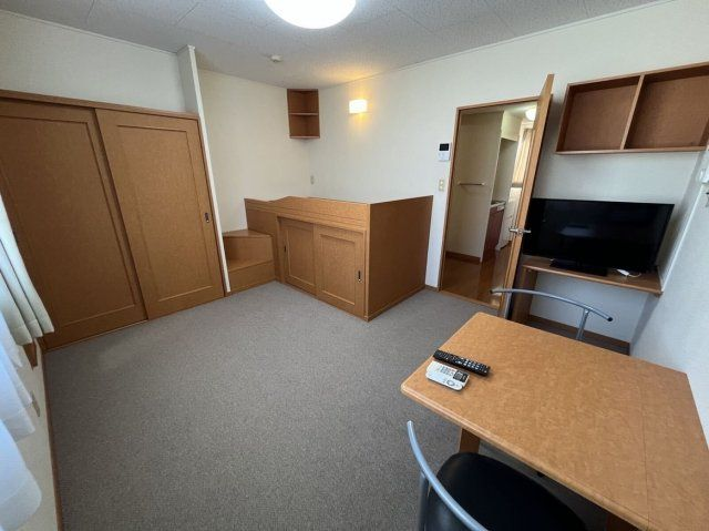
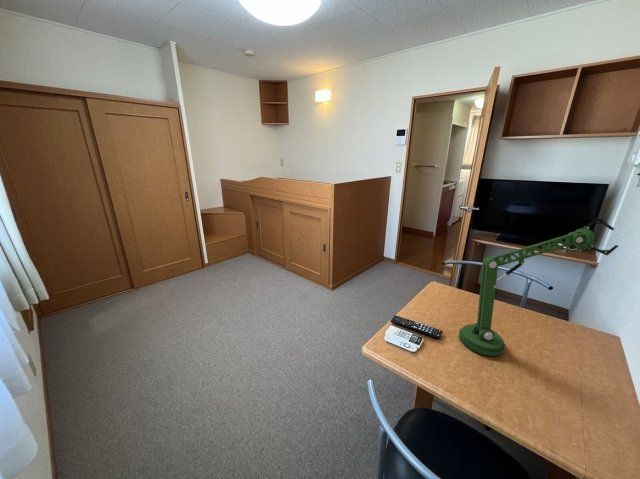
+ desk lamp [458,217,619,357]
